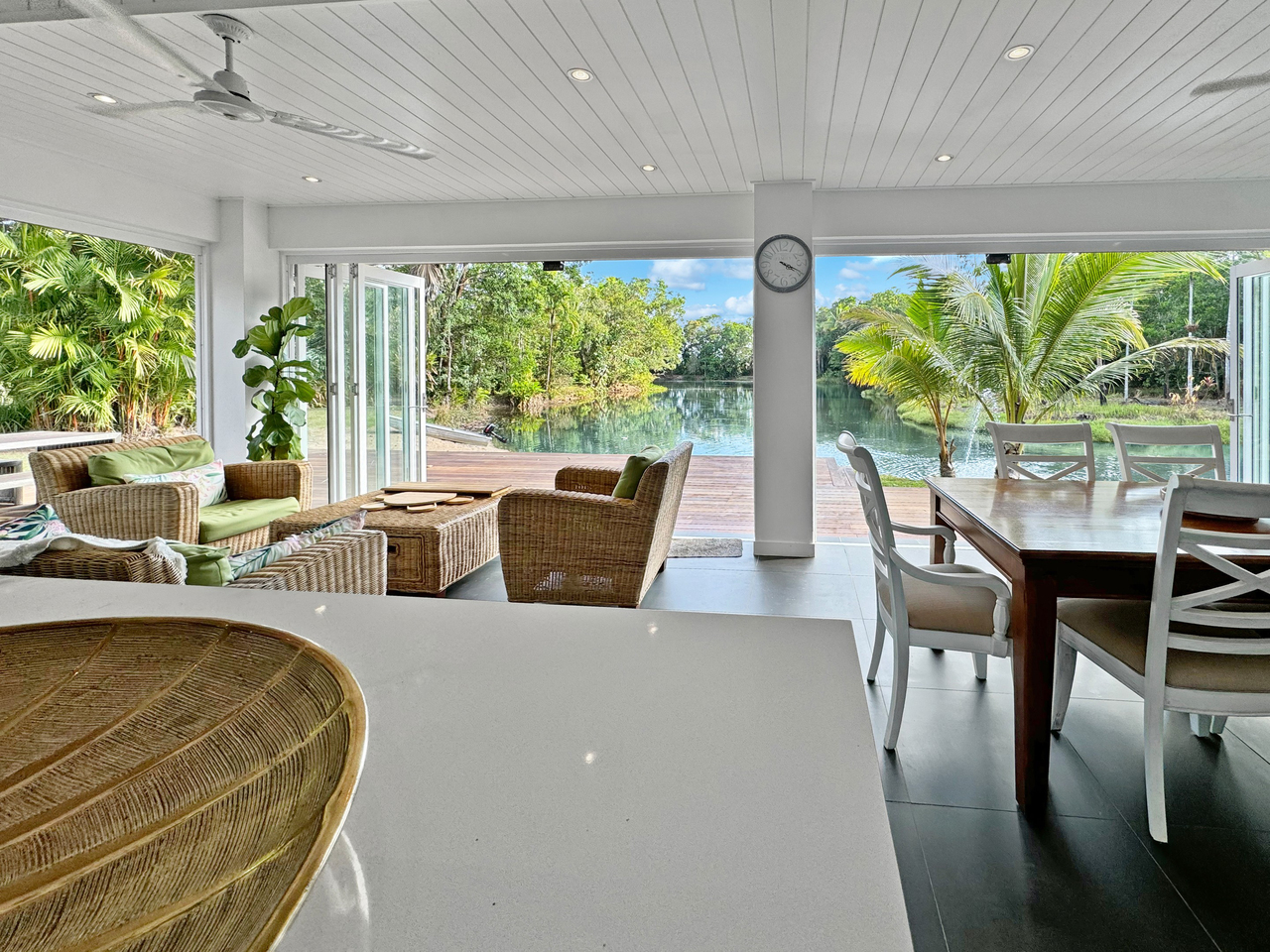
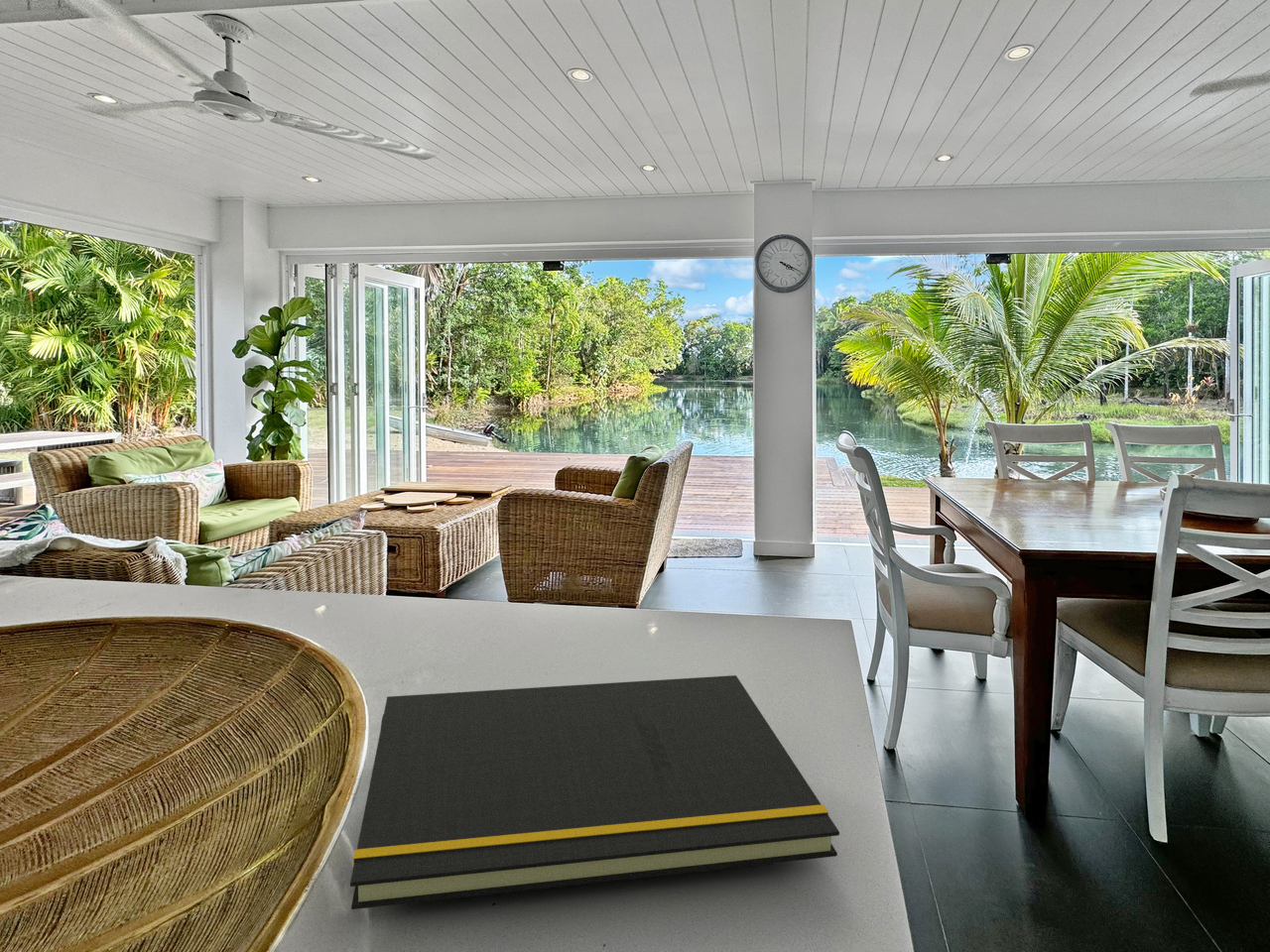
+ notepad [349,674,840,910]
